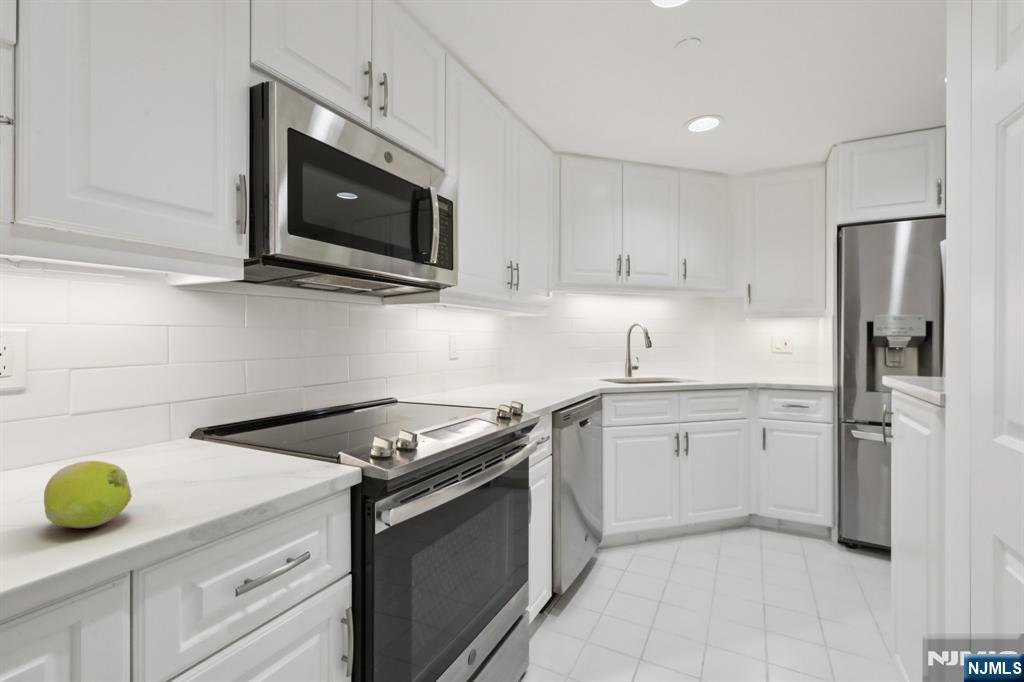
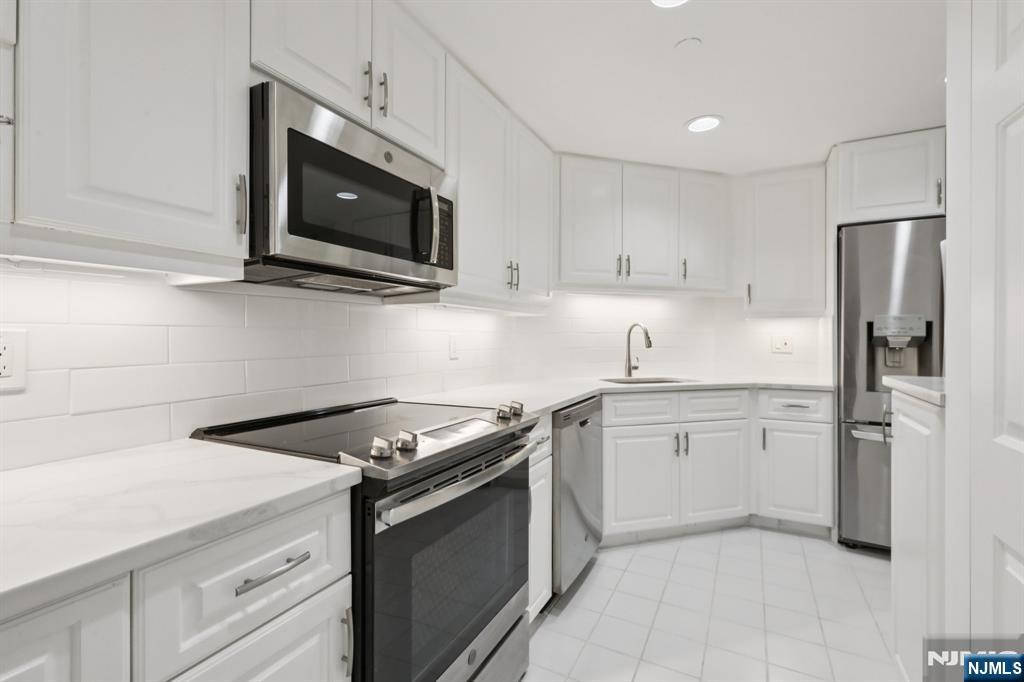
- fruit [43,460,133,529]
